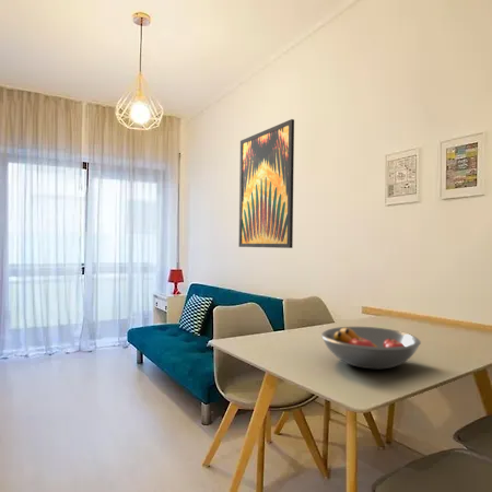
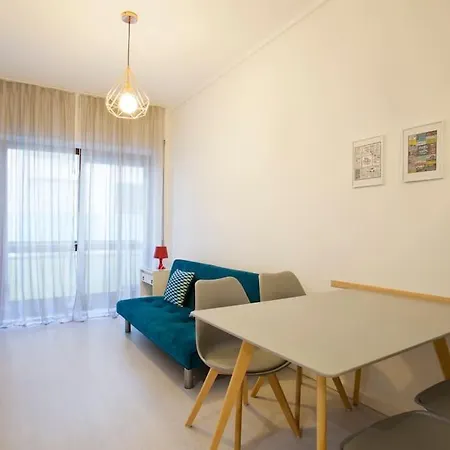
- wall art [237,118,295,249]
- fruit bowl [320,326,422,370]
